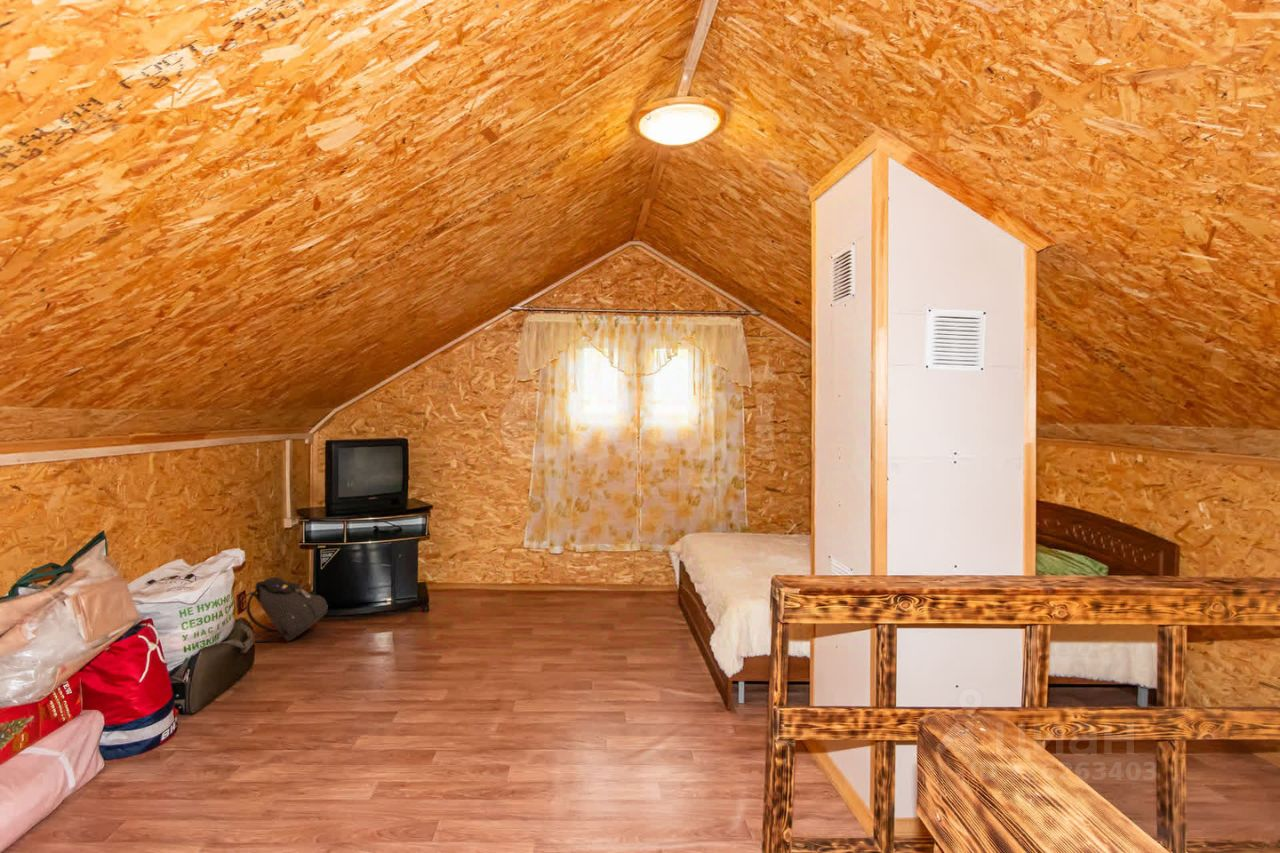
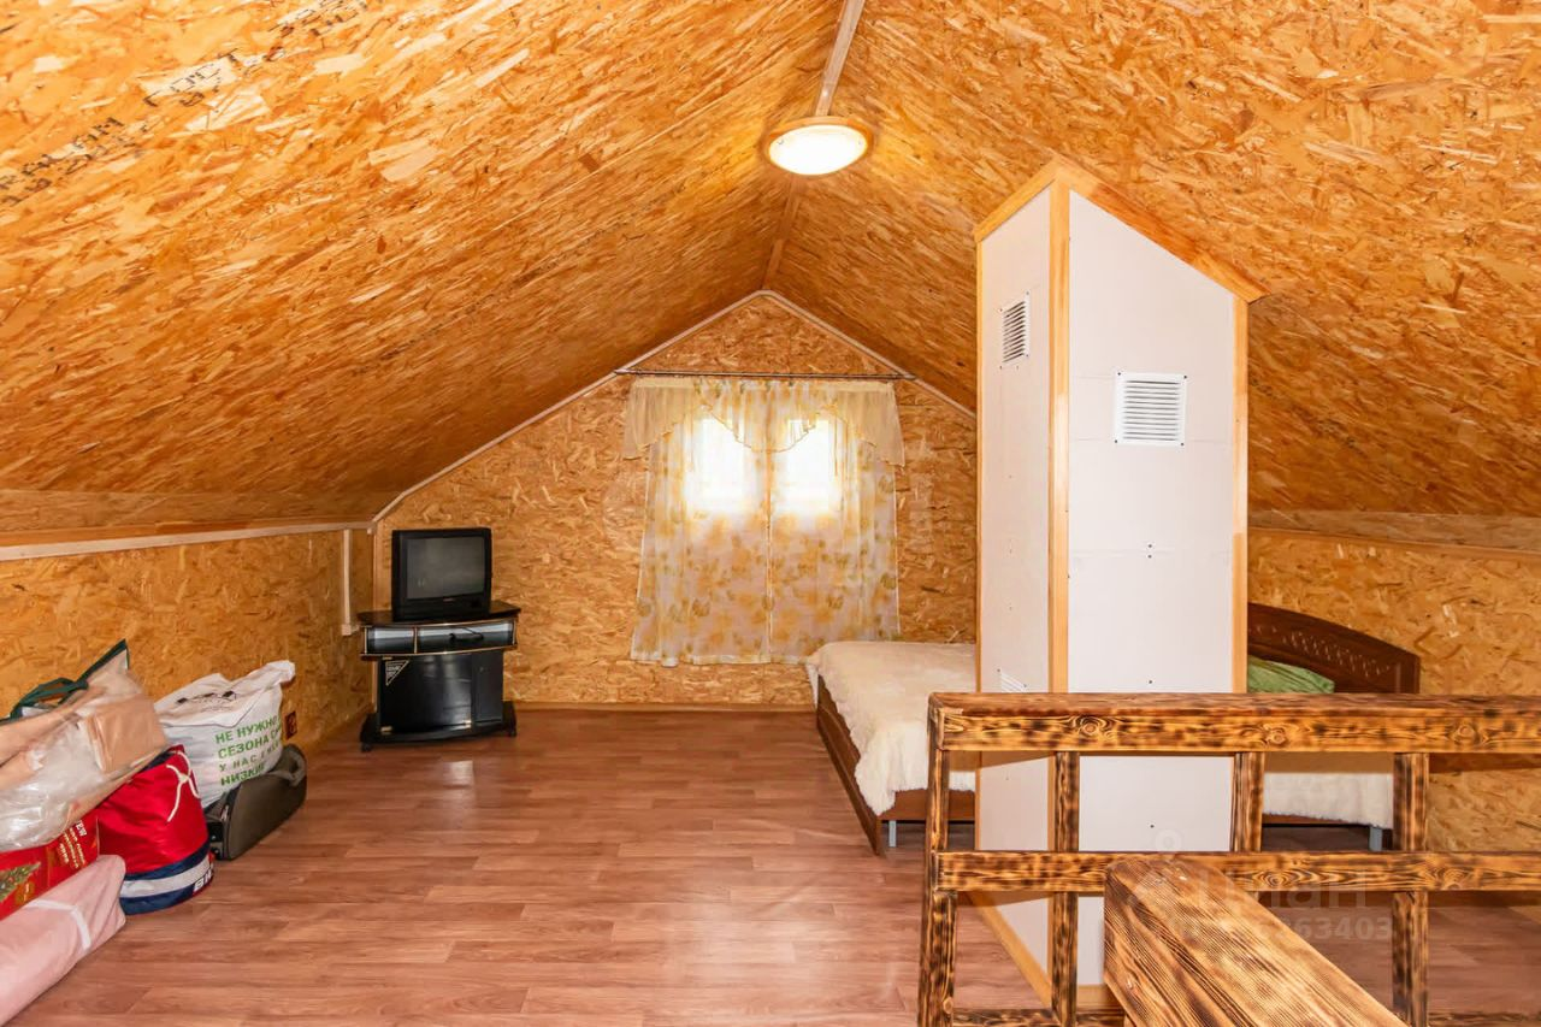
- backpack [236,576,329,643]
